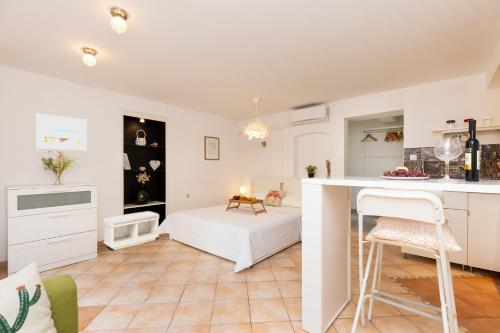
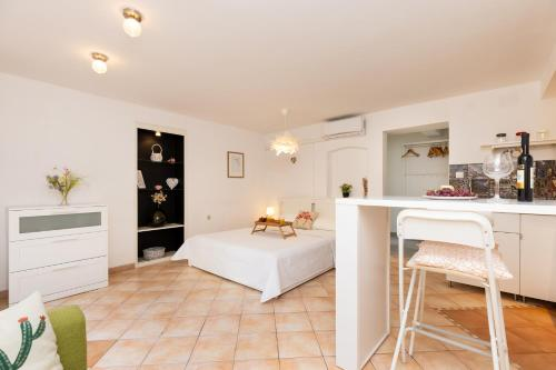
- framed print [35,112,88,151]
- bench [103,210,160,251]
